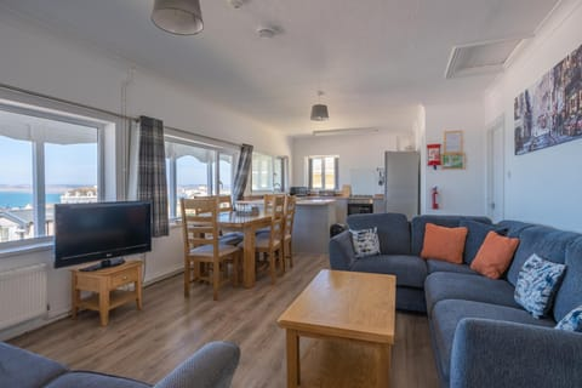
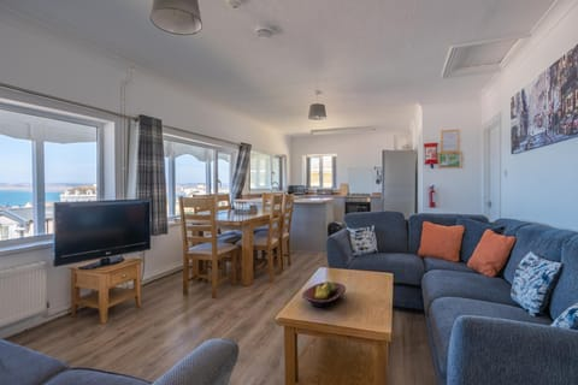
+ fruit bowl [301,280,347,308]
